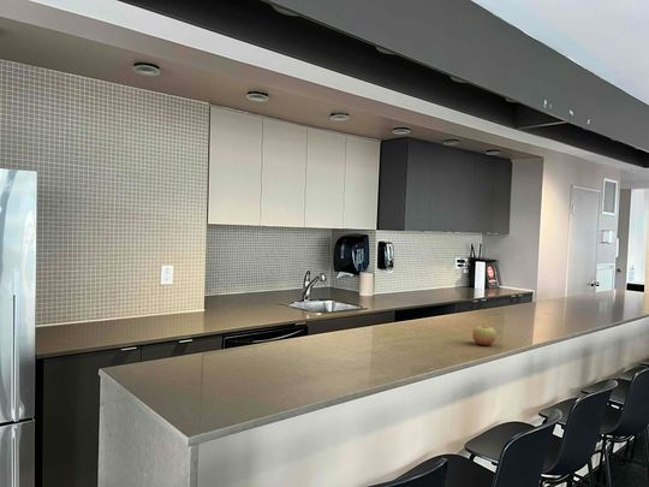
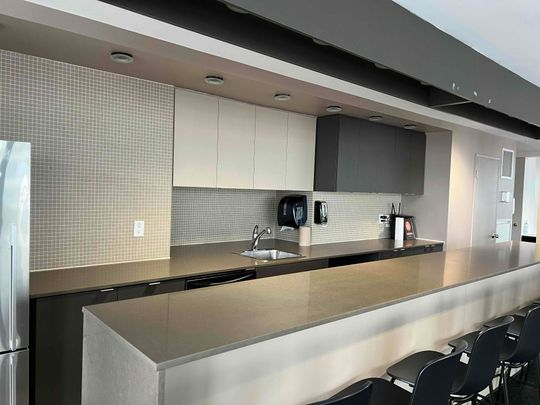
- apple [471,325,498,346]
